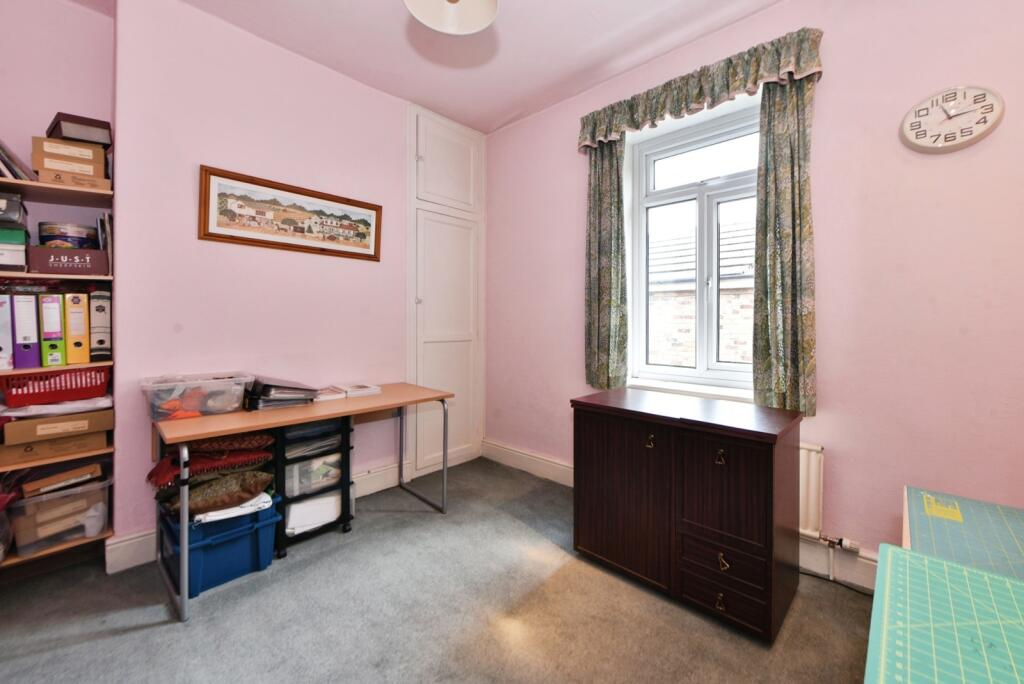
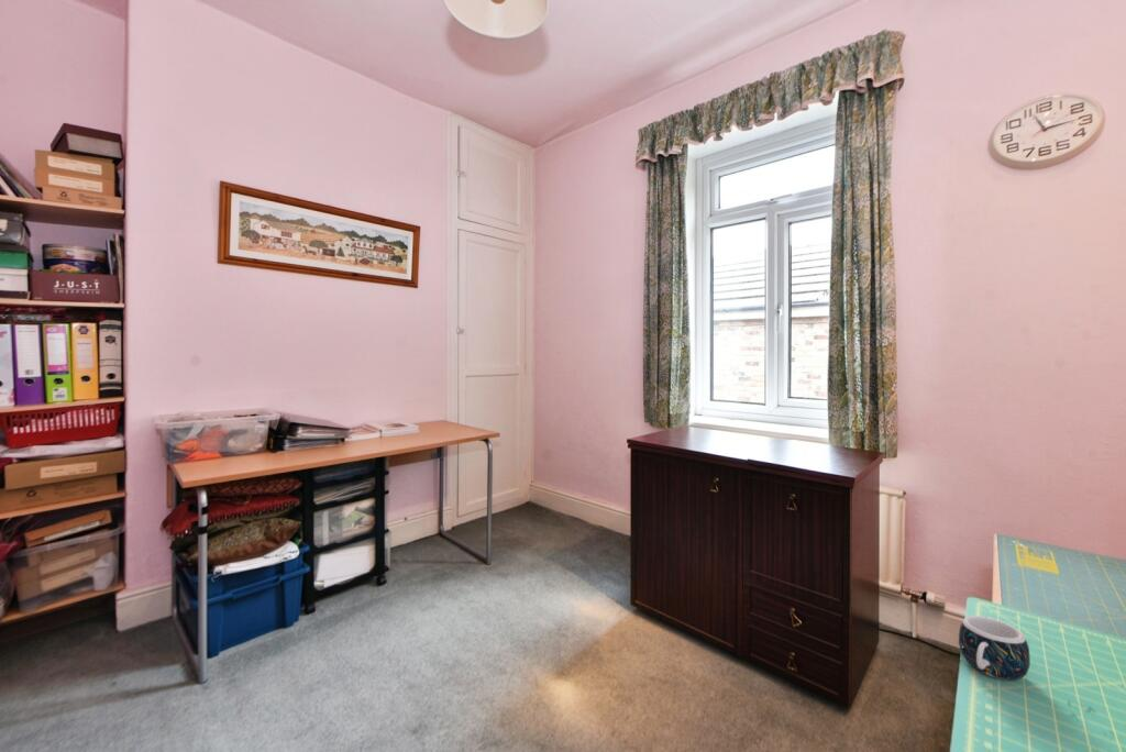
+ mug [958,615,1031,682]
